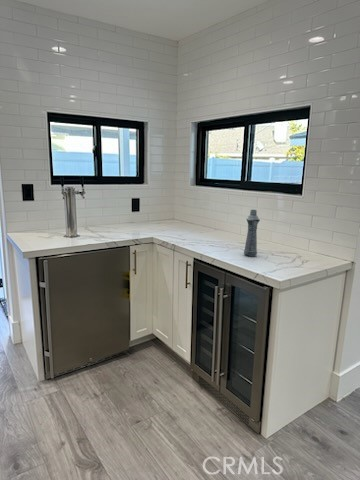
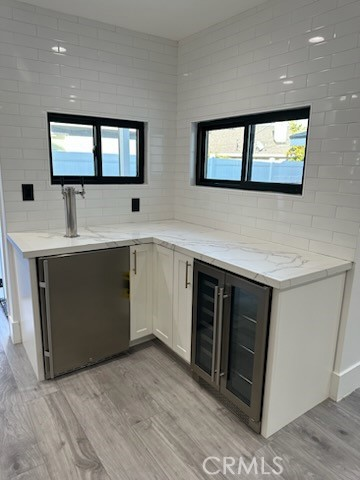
- bottle [243,209,261,257]
